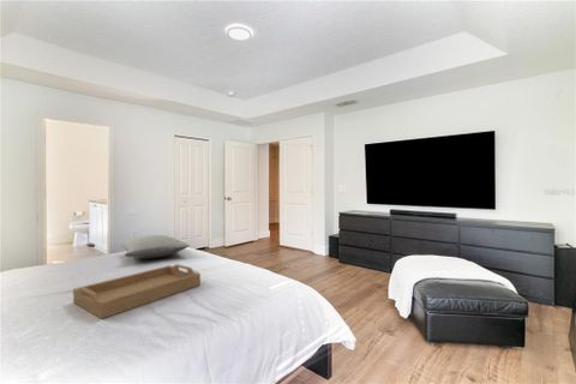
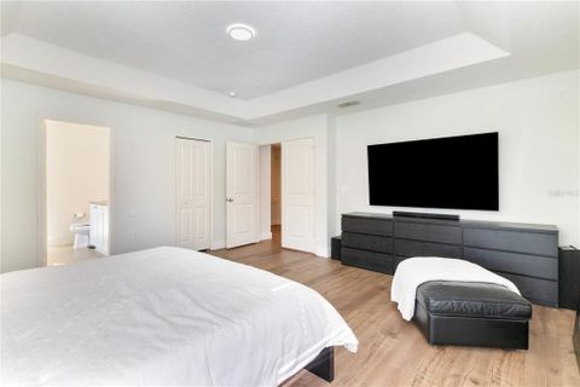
- serving tray [72,263,202,320]
- pillow [120,234,191,259]
